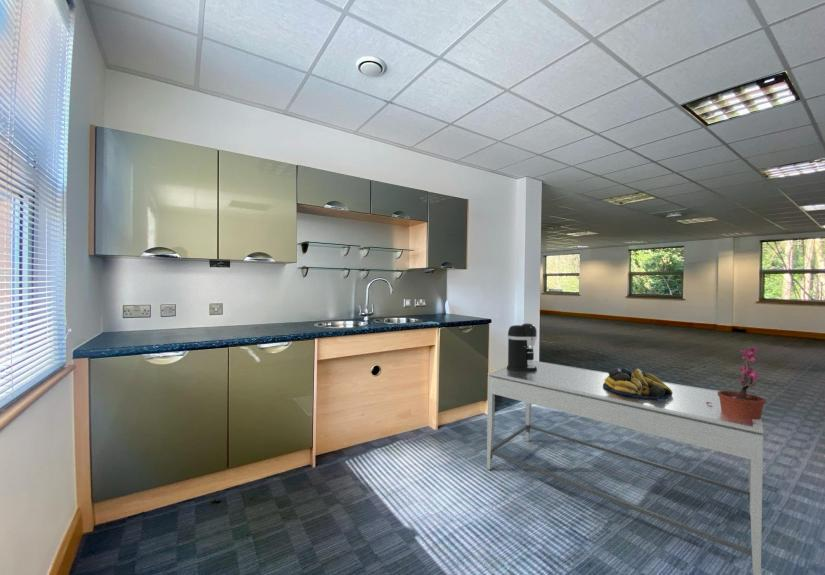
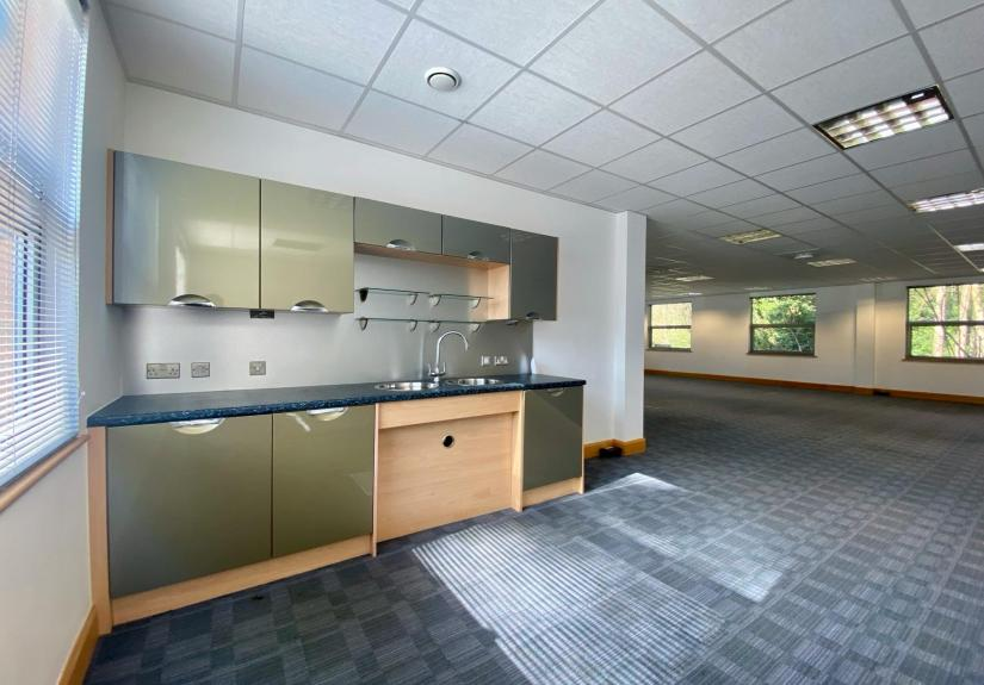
- coffee maker [506,322,538,372]
- dining table [486,360,764,575]
- fruit bowl [603,367,673,400]
- potted plant [706,345,767,423]
